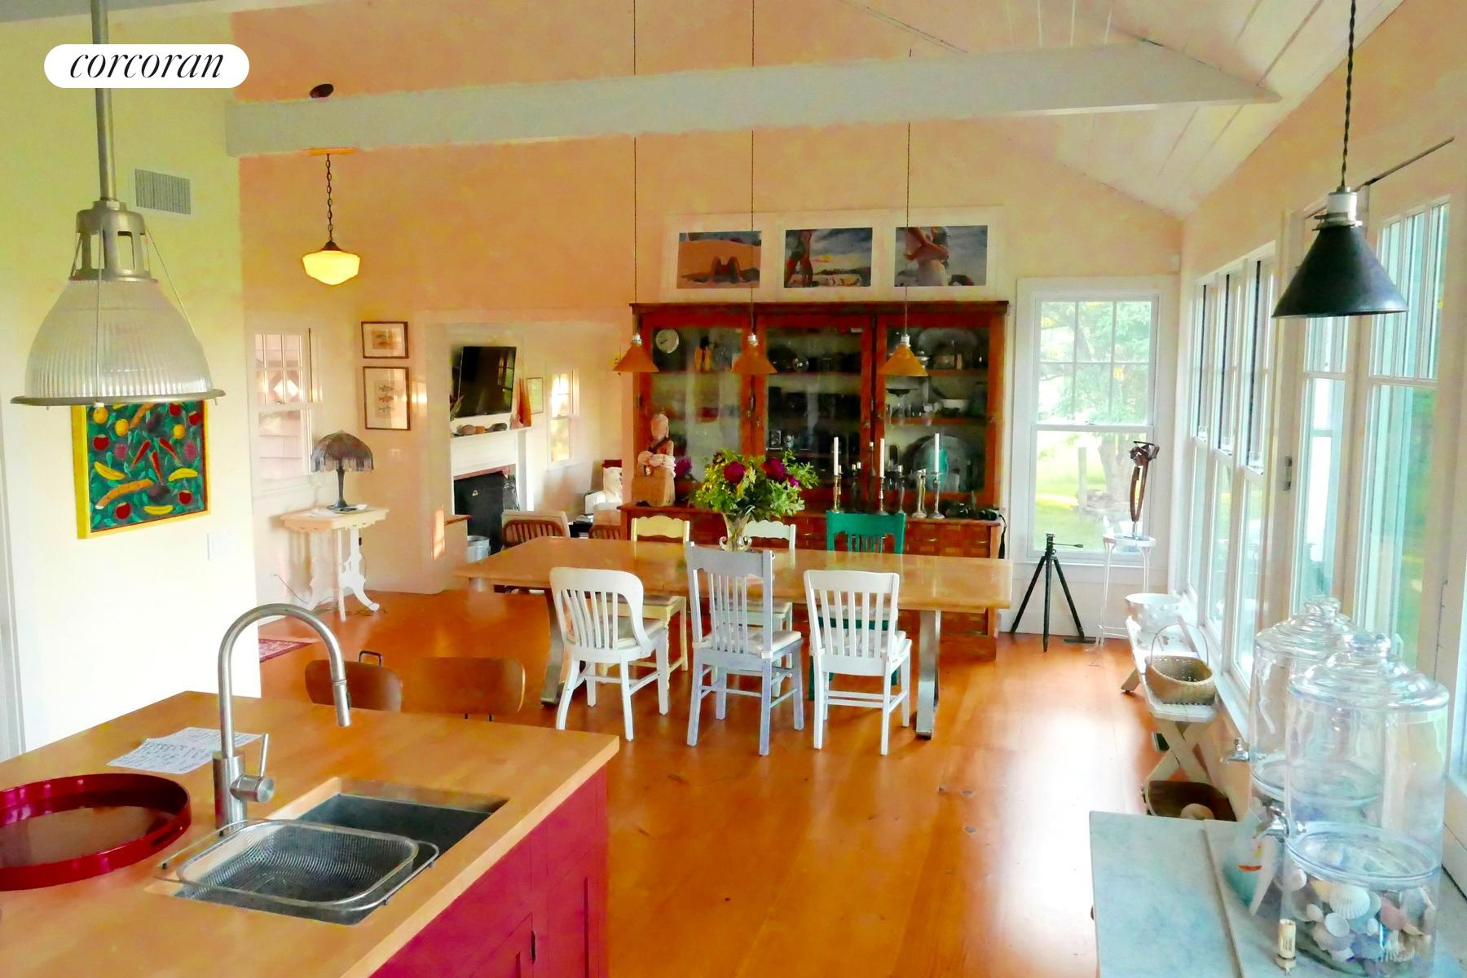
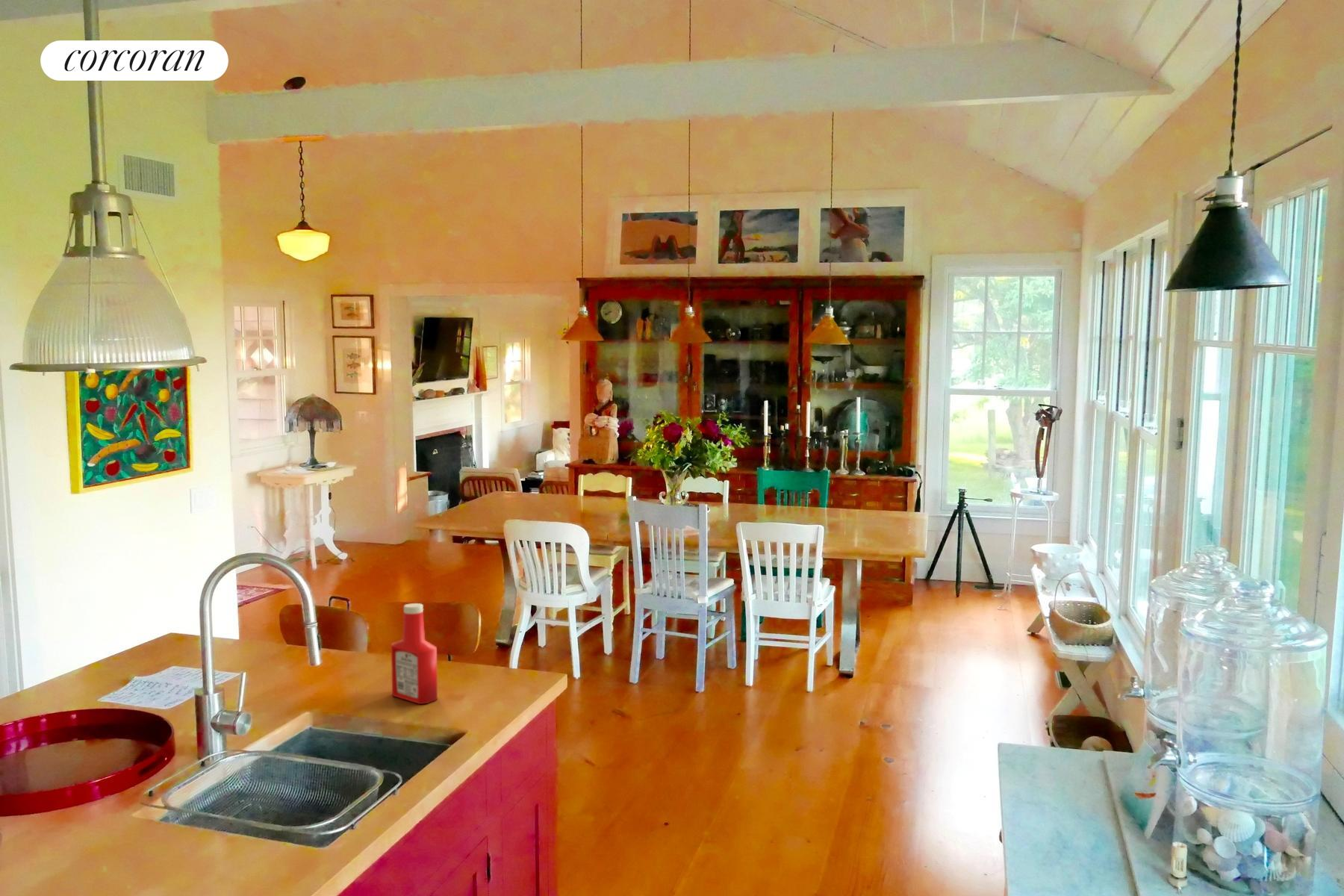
+ soap bottle [391,603,438,705]
